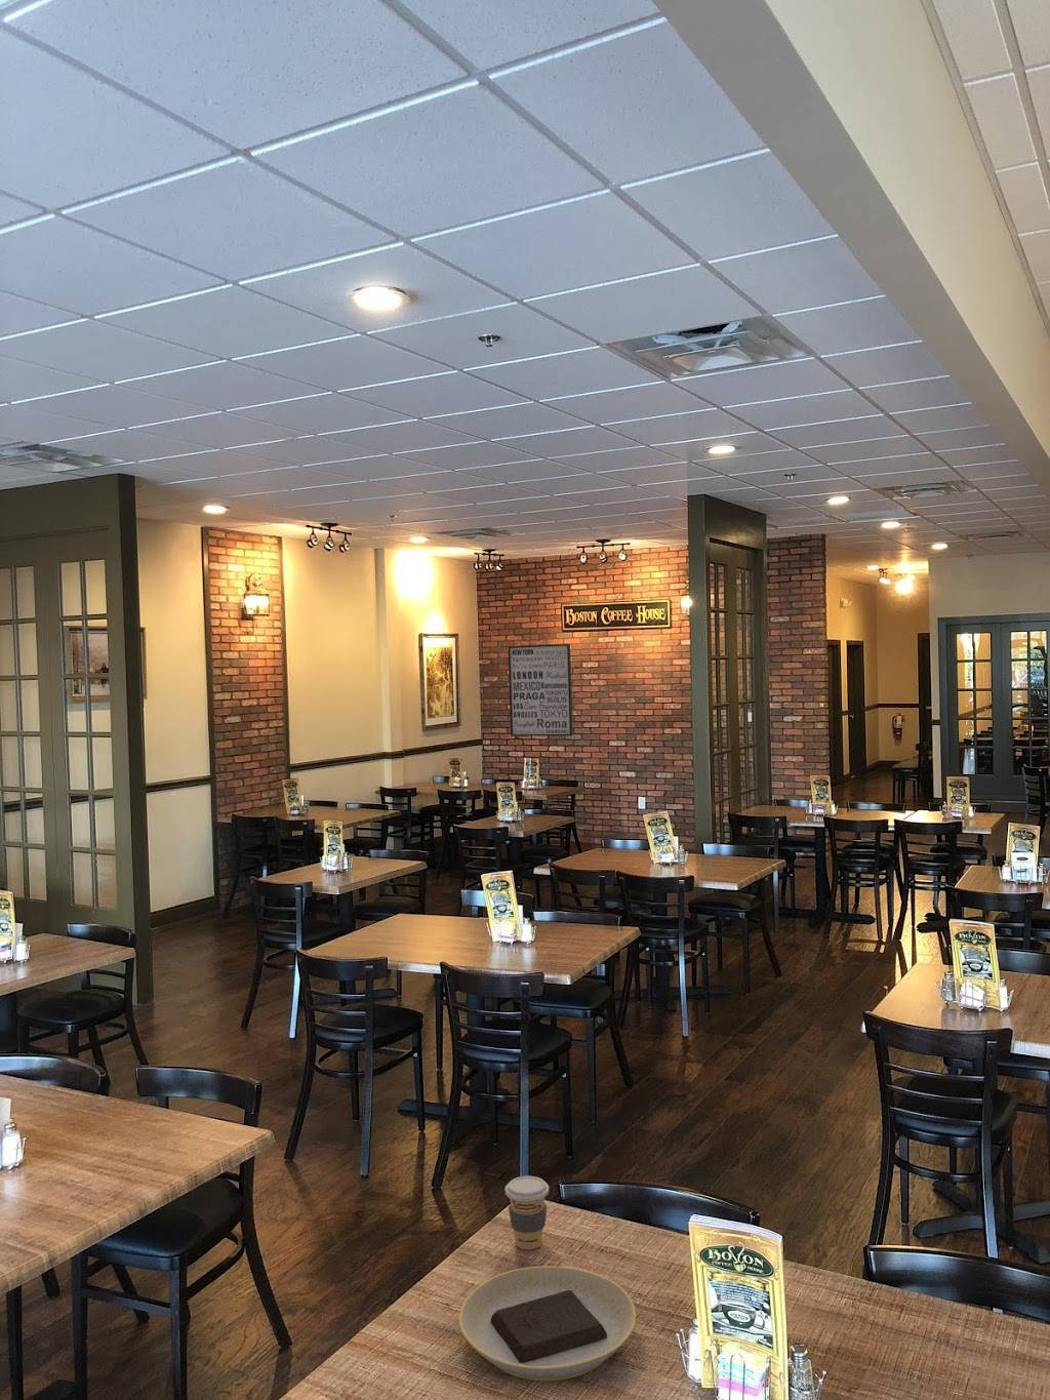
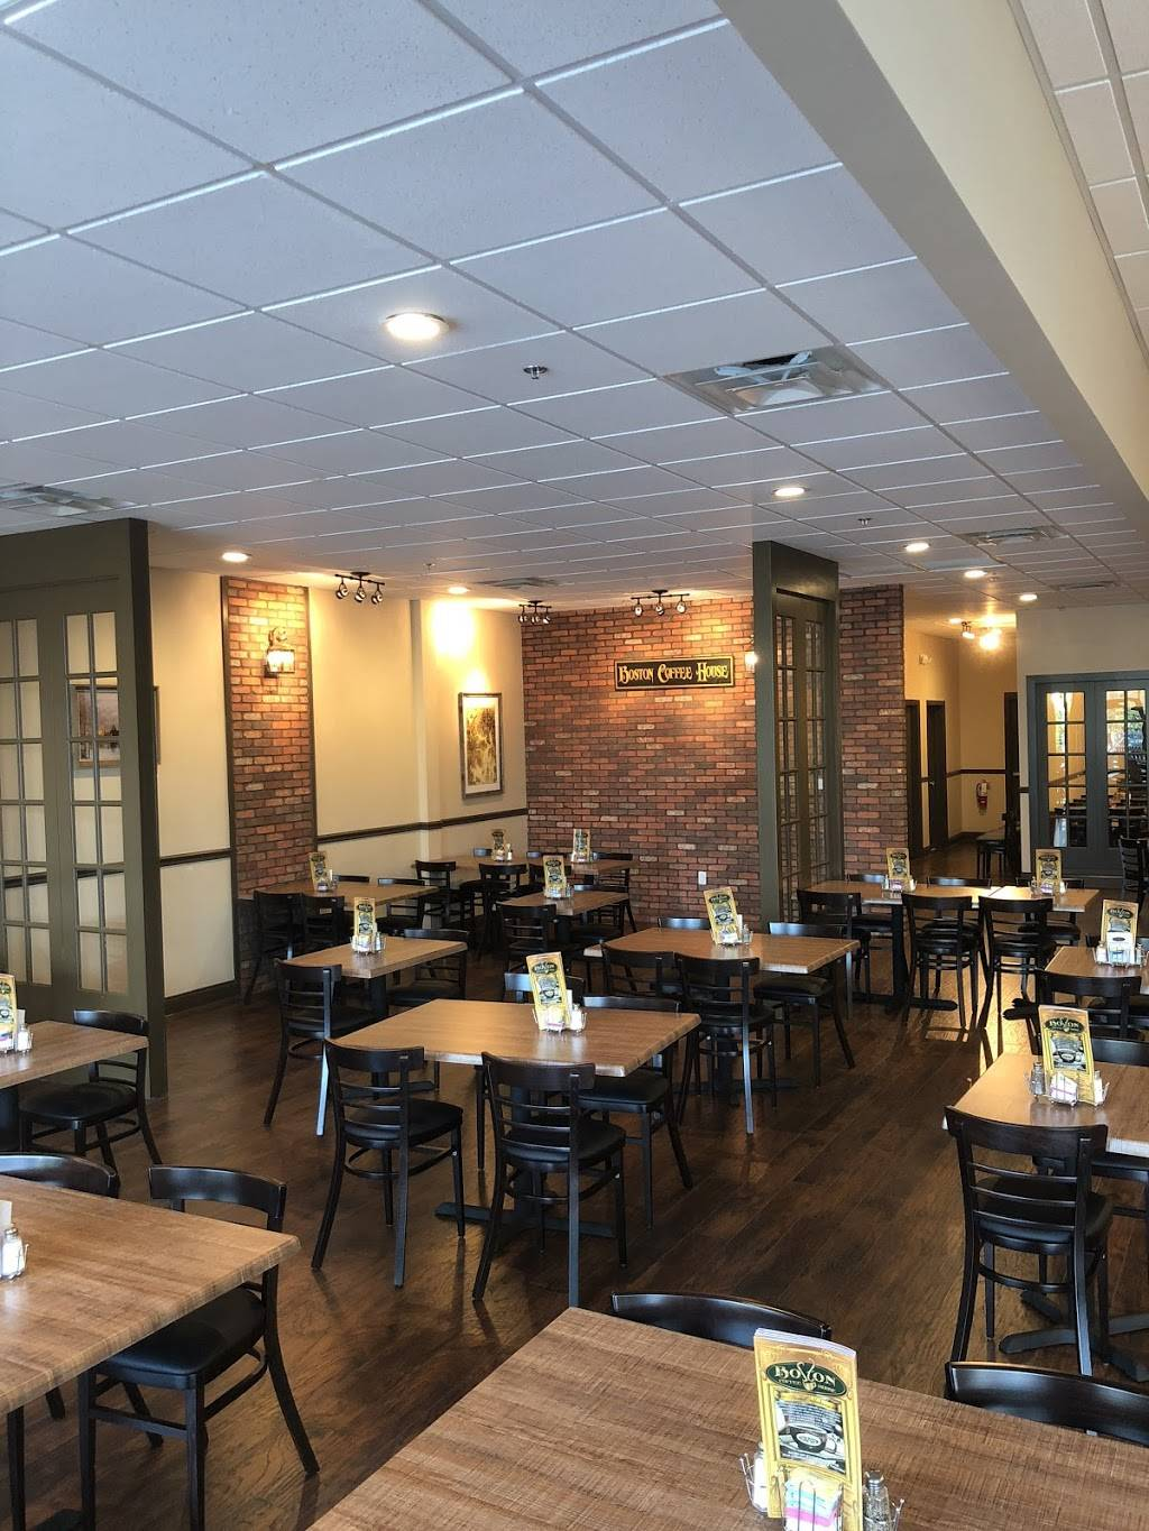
- plate [459,1265,636,1381]
- wall art [506,643,575,737]
- coffee cup [504,1175,549,1250]
